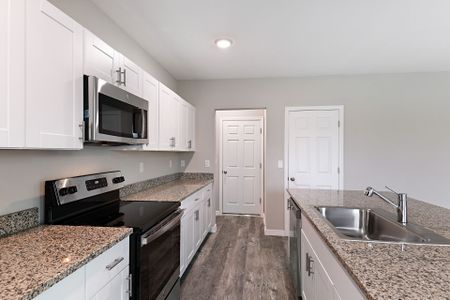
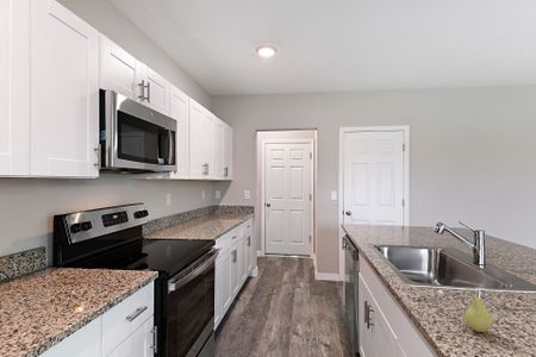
+ fruit [463,292,496,333]
